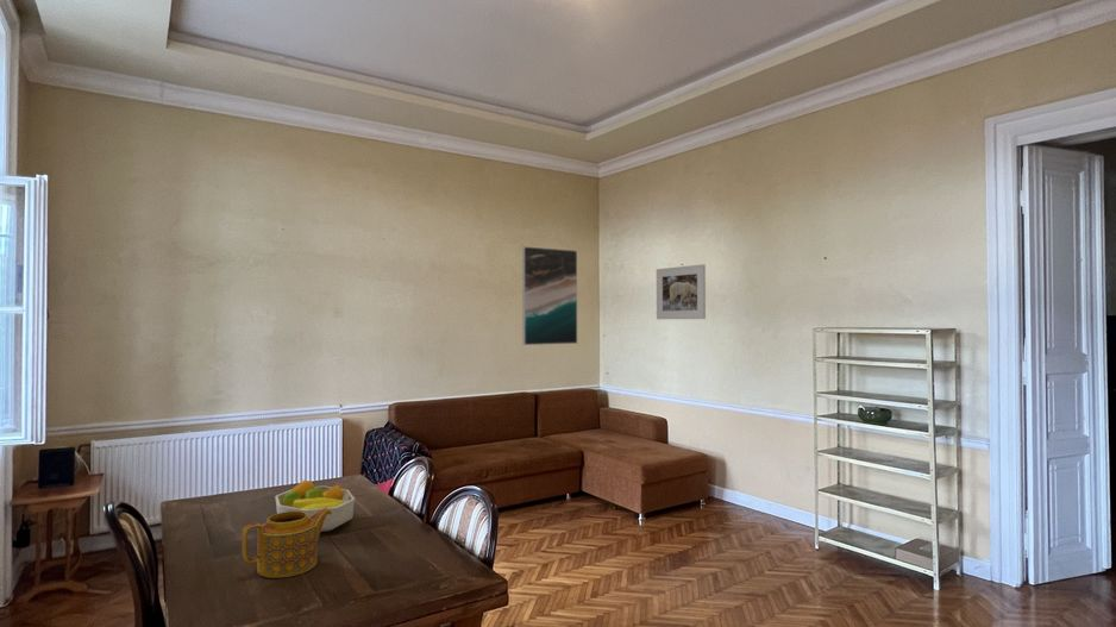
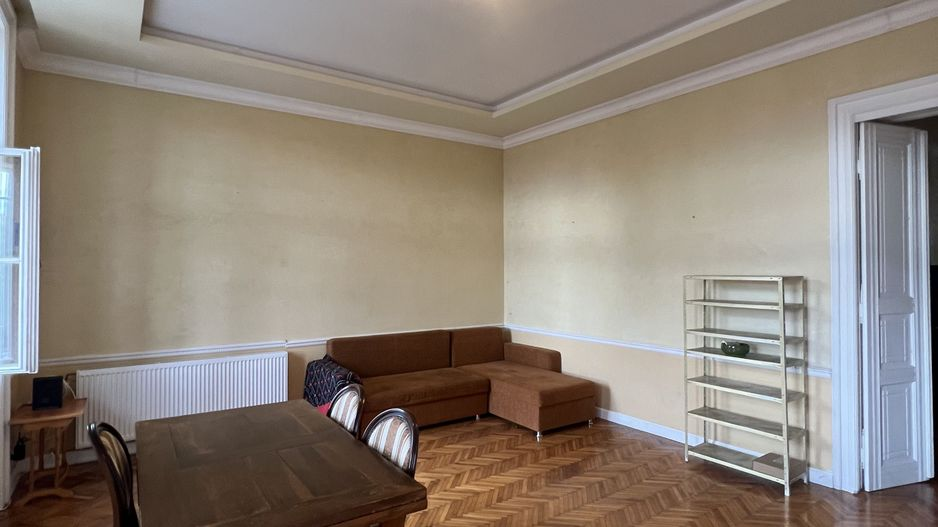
- fruit bowl [274,478,356,533]
- teapot [240,508,332,579]
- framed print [521,245,578,346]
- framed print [656,263,707,320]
